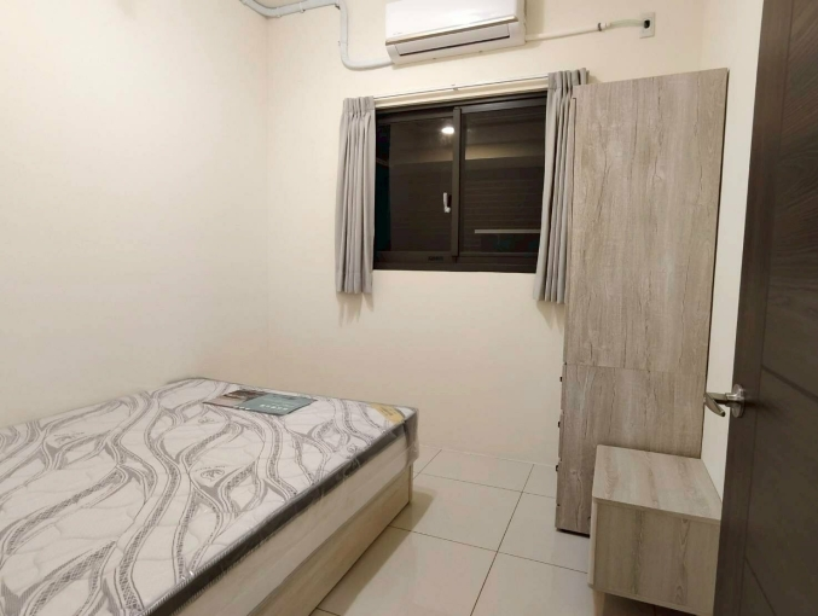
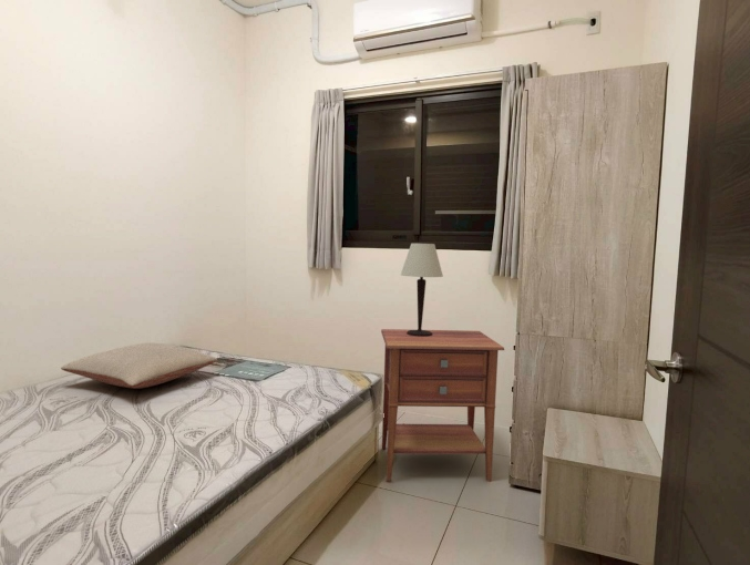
+ nightstand [380,328,505,483]
+ pillow [60,342,218,389]
+ table lamp [400,243,444,337]
